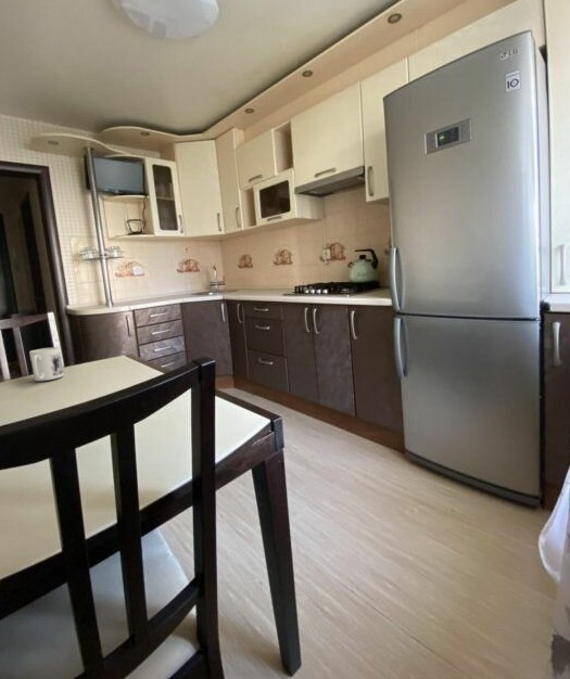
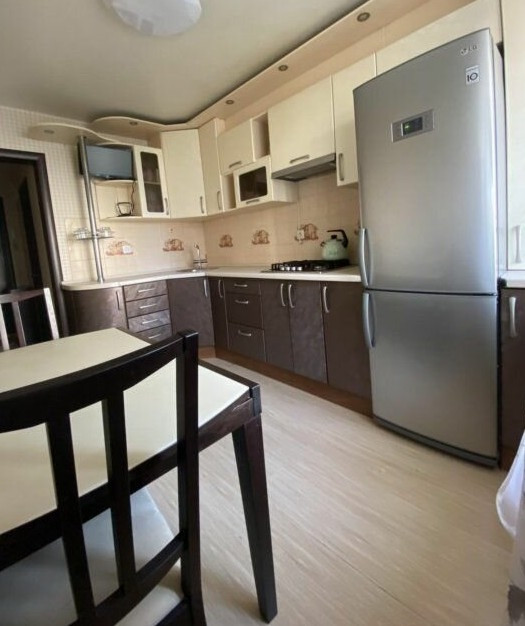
- mug [28,346,65,382]
